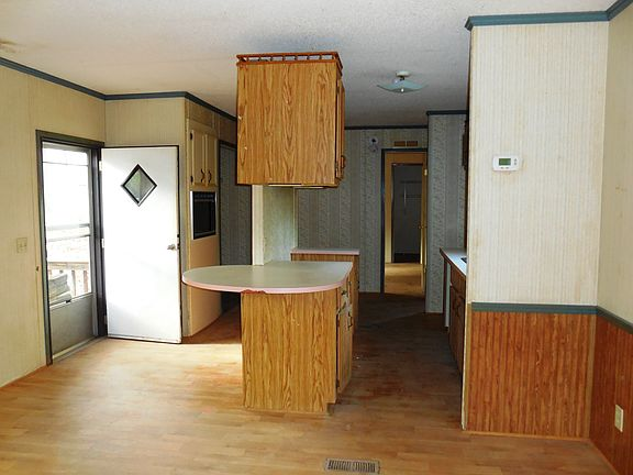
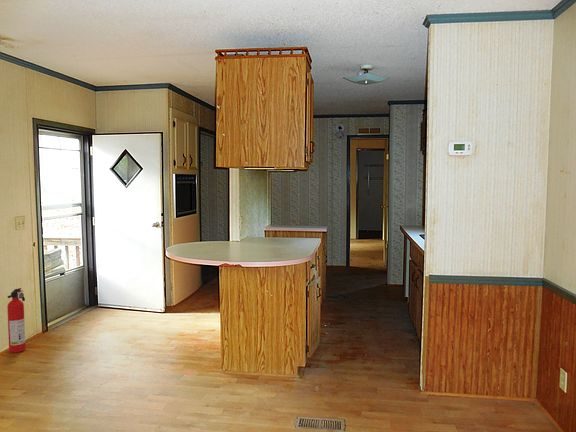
+ fire extinguisher [6,287,27,354]
